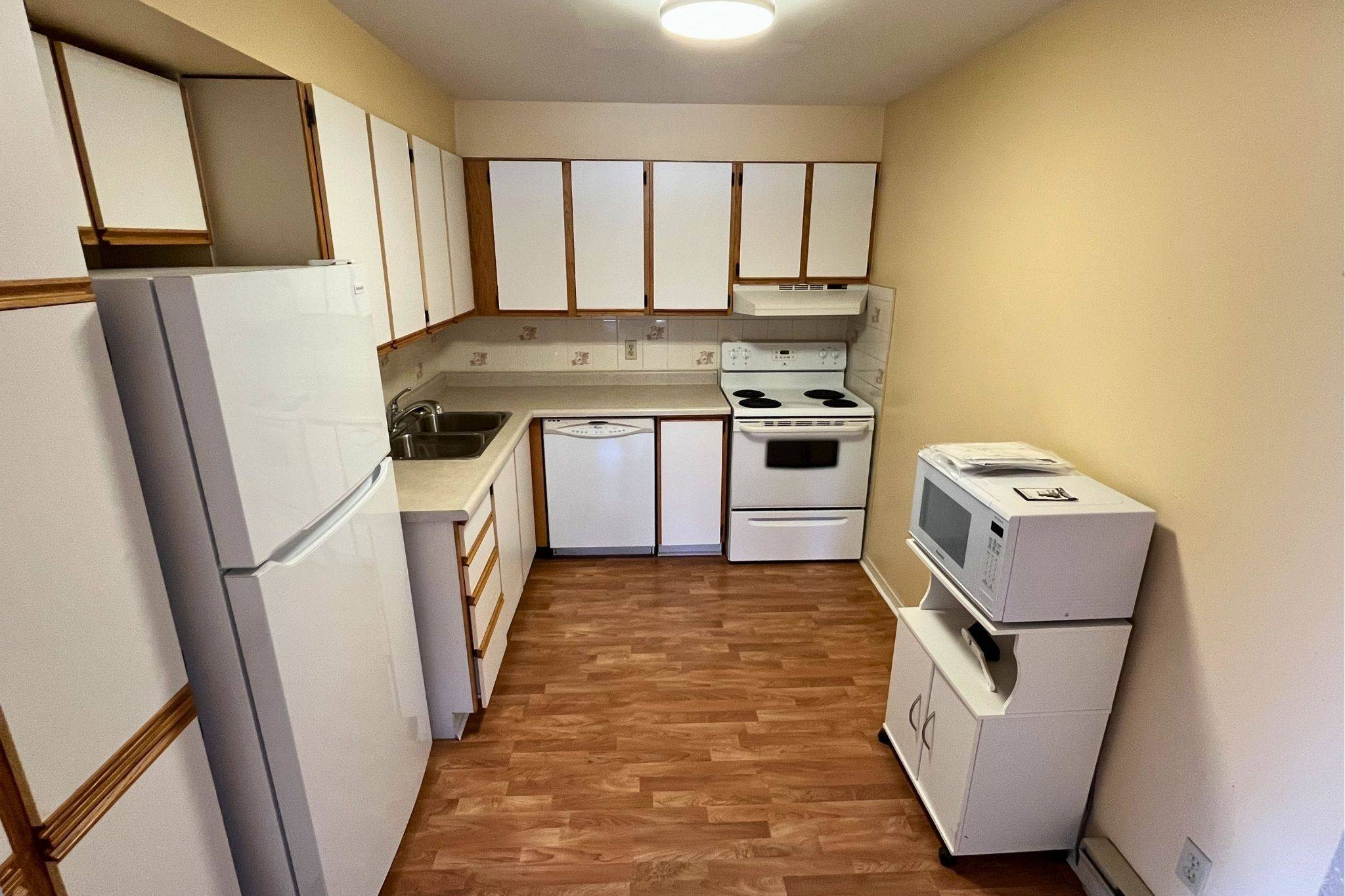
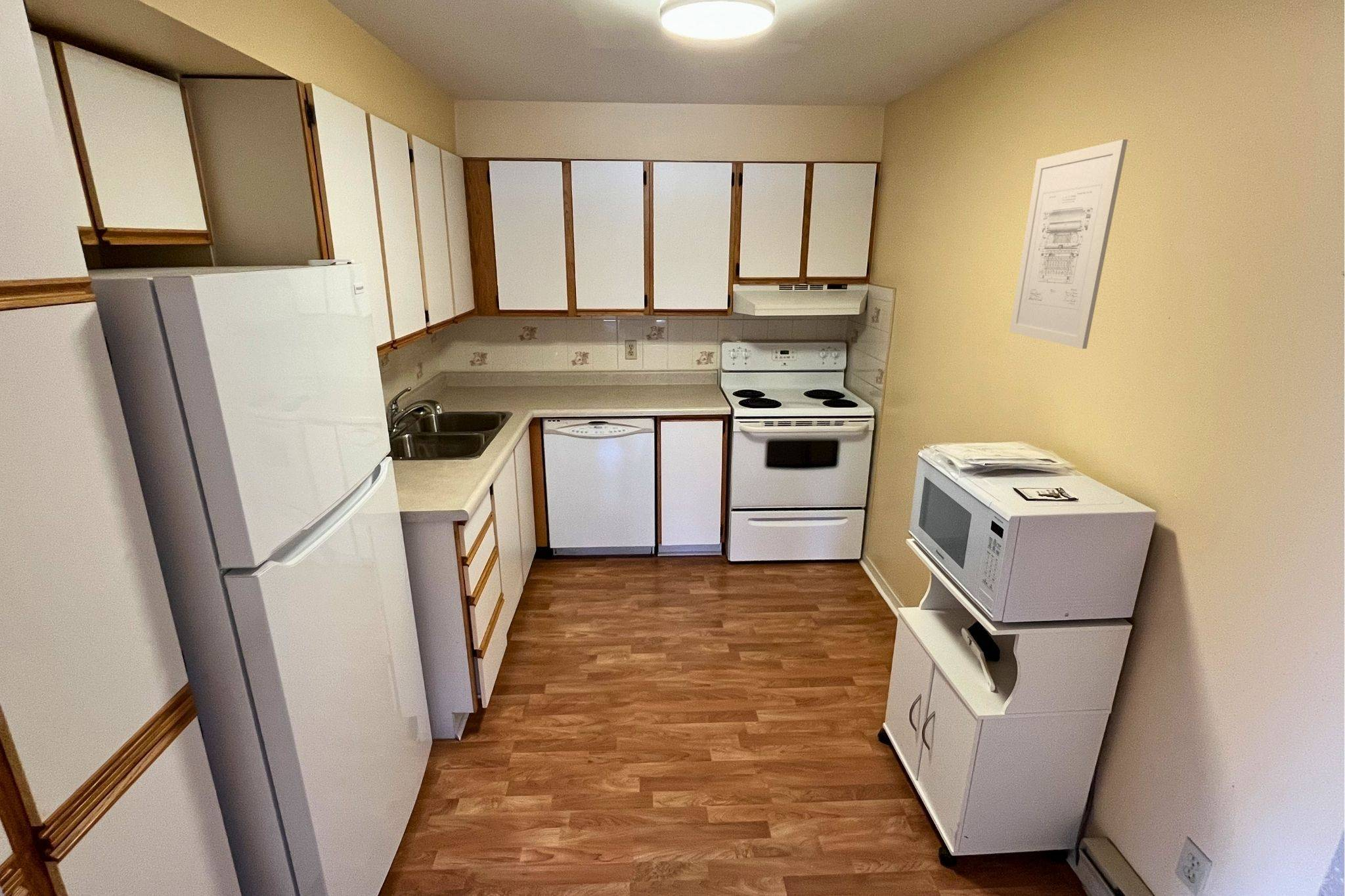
+ wall art [1009,139,1128,349]
